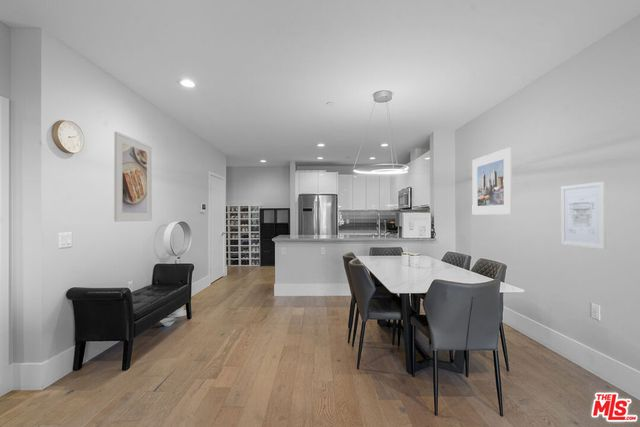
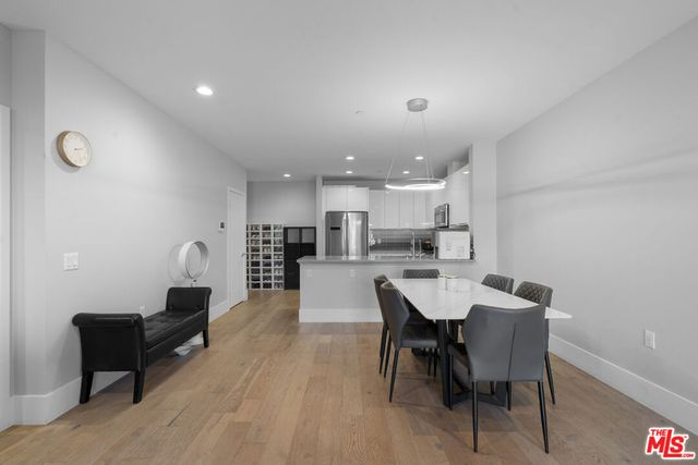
- wall art [560,181,606,250]
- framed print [113,131,153,223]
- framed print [471,146,513,215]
